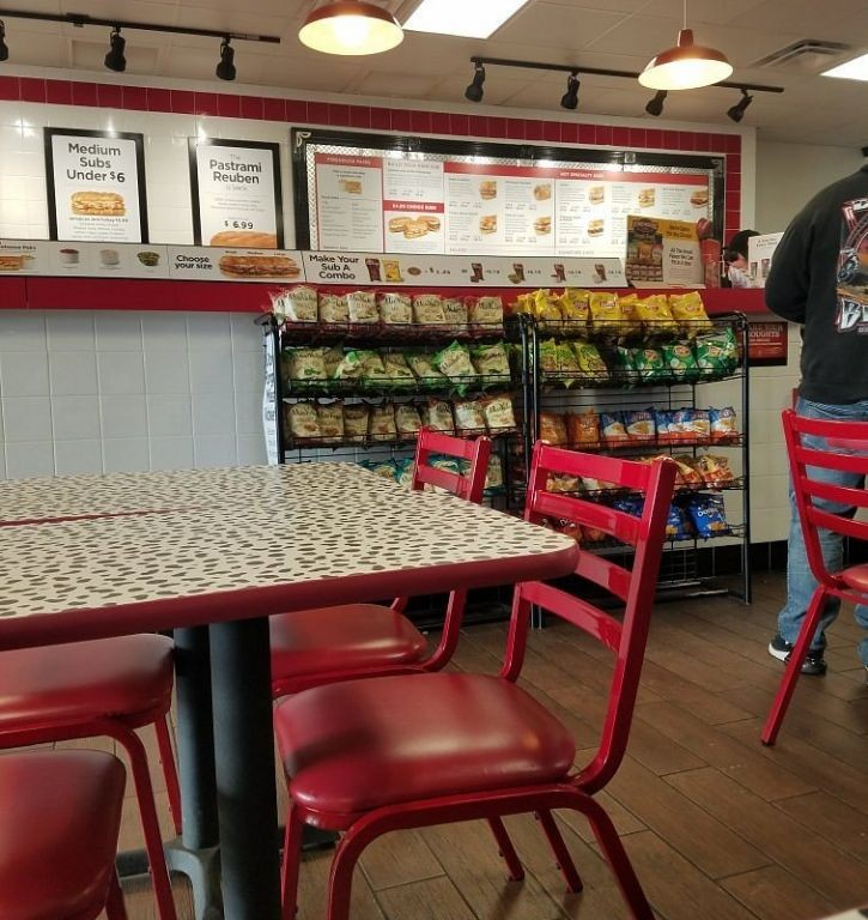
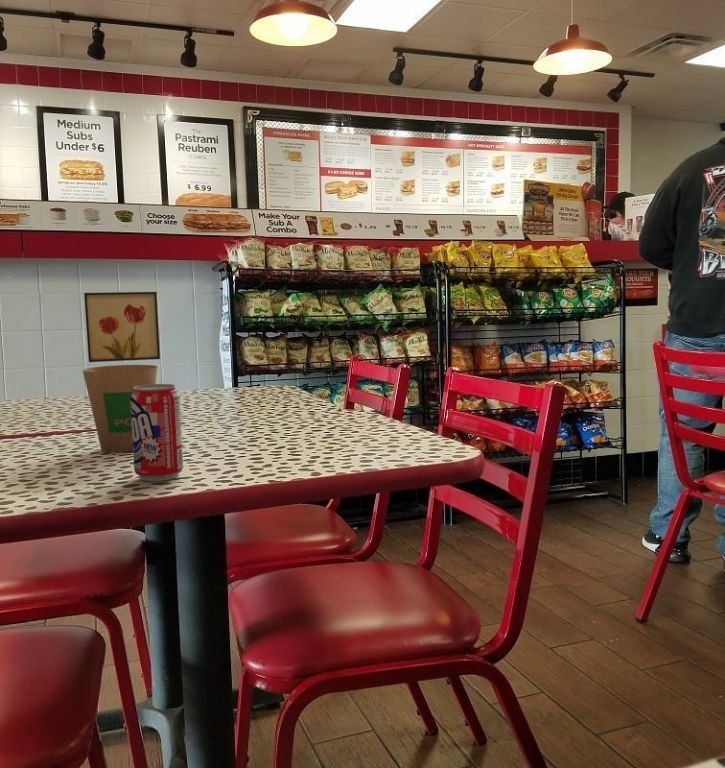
+ beverage can [130,383,184,482]
+ paper cup [82,364,158,453]
+ wall art [83,291,161,363]
